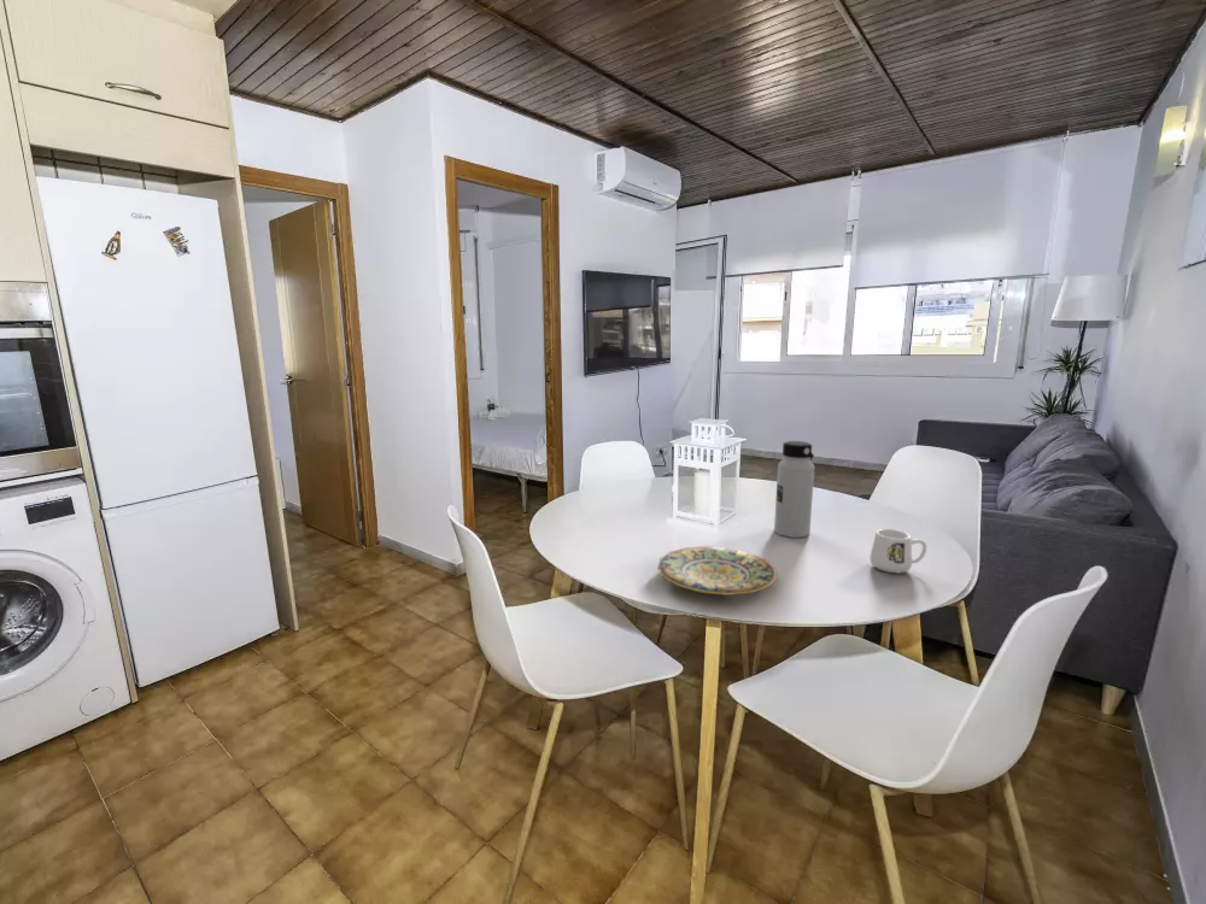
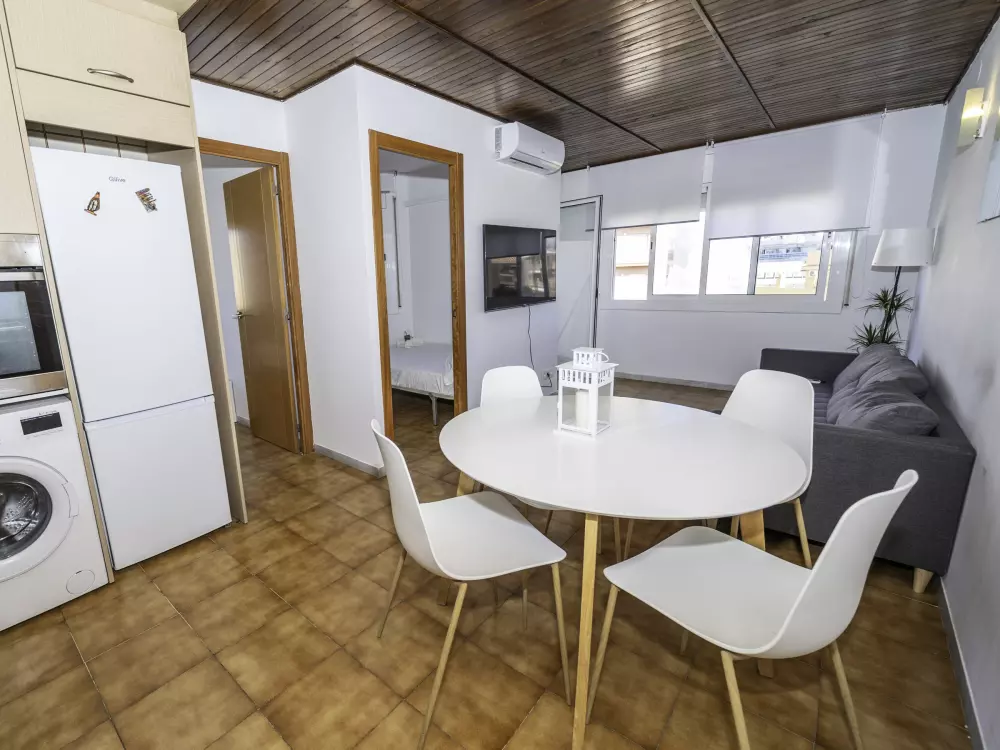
- water bottle [773,440,815,539]
- plate [656,545,779,597]
- mug [868,528,927,574]
